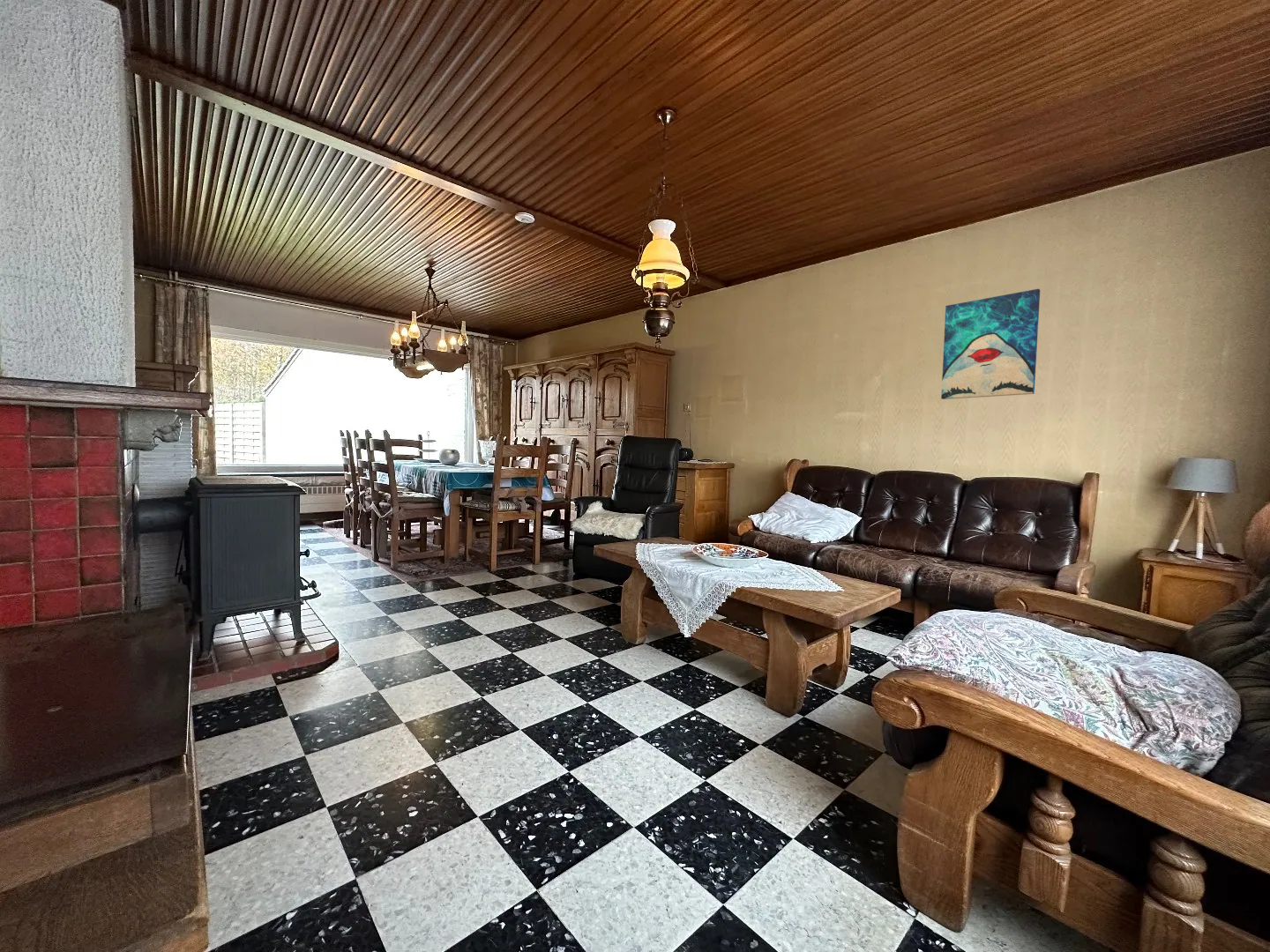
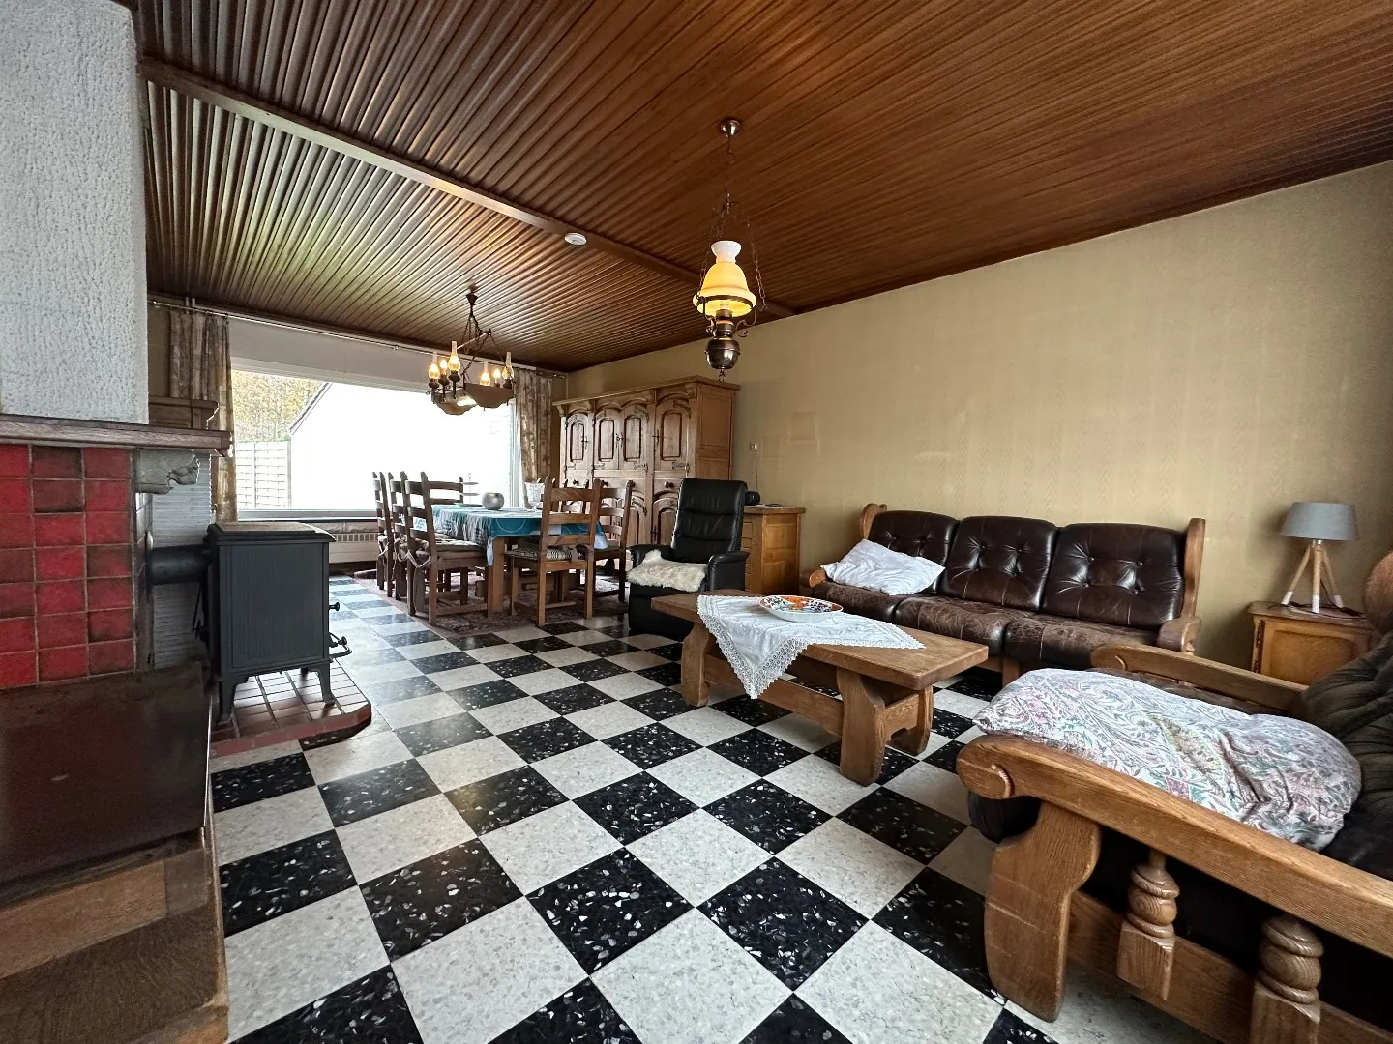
- wall art [940,288,1041,400]
